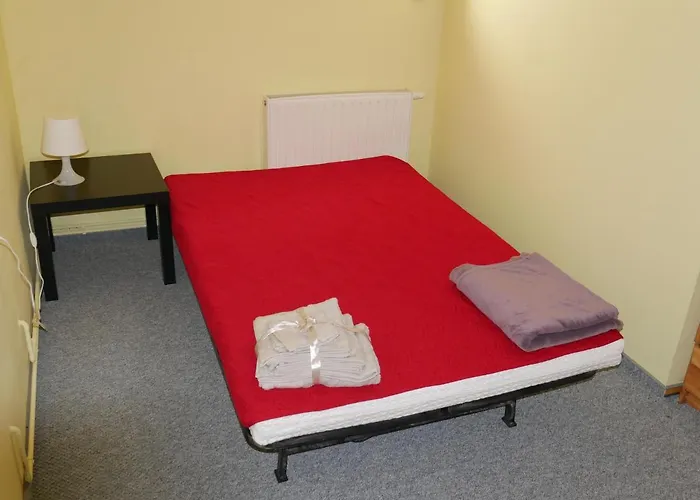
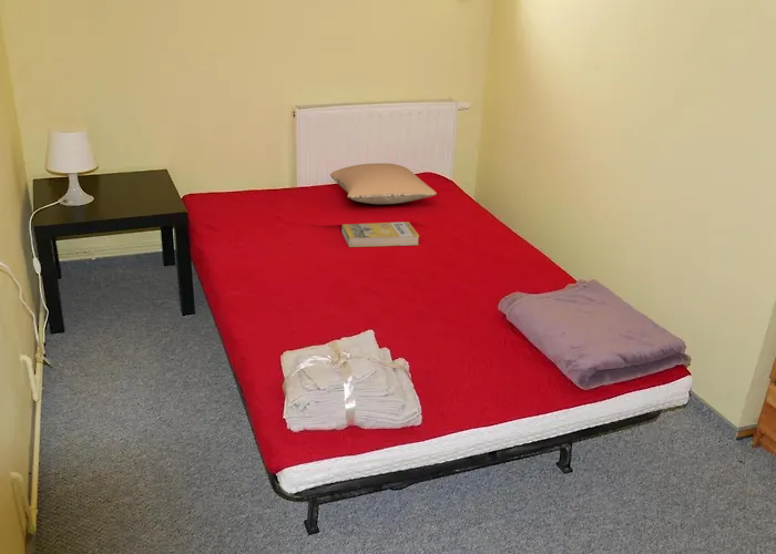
+ pillow [329,162,438,205]
+ book [340,220,420,248]
